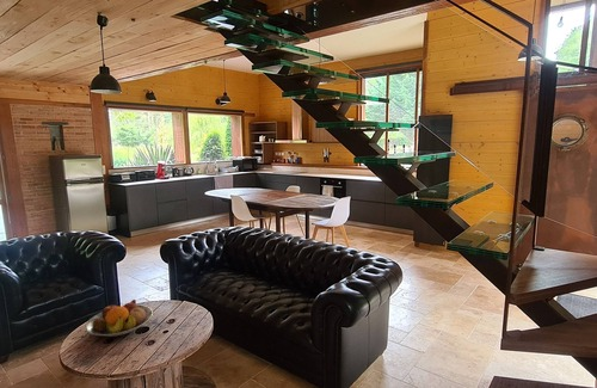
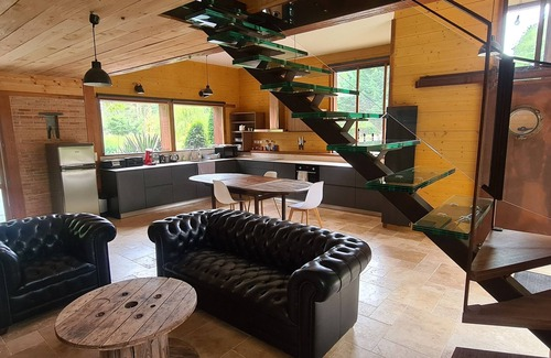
- fruit bowl [84,298,154,338]
